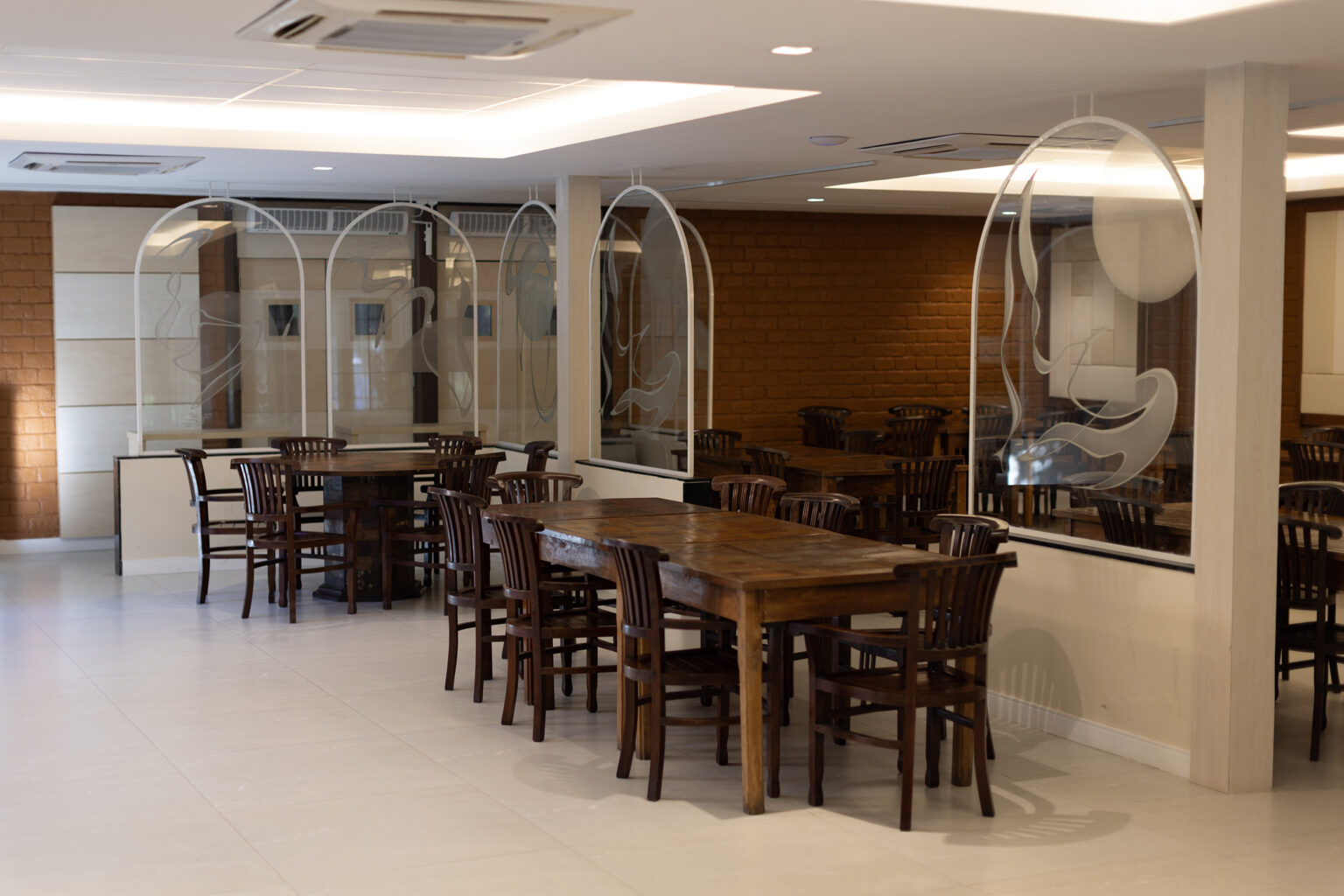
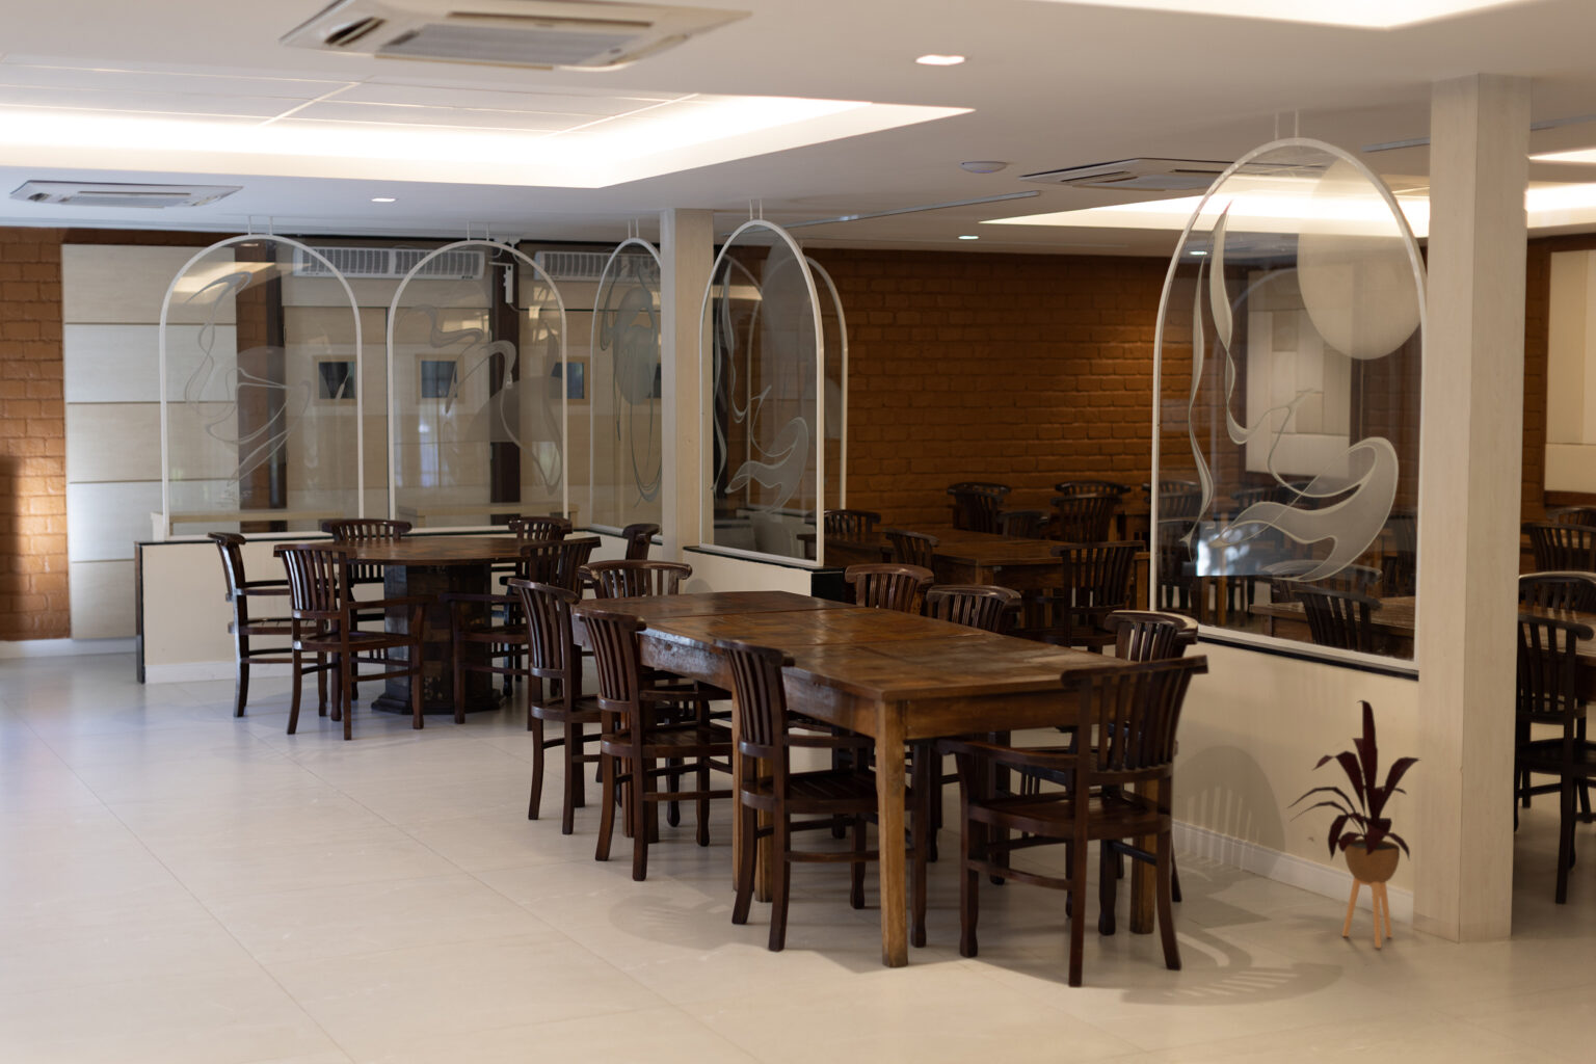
+ house plant [1285,699,1421,949]
